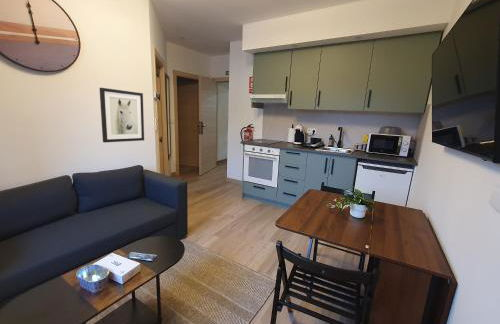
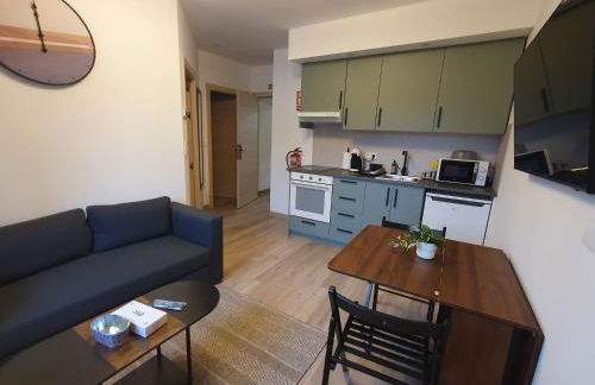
- wall art [99,87,145,143]
